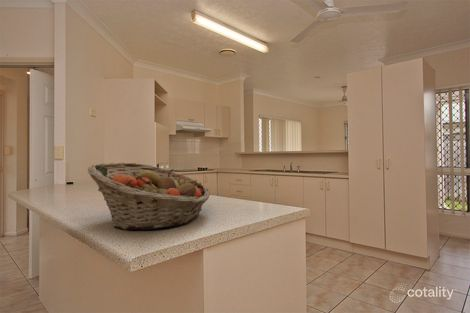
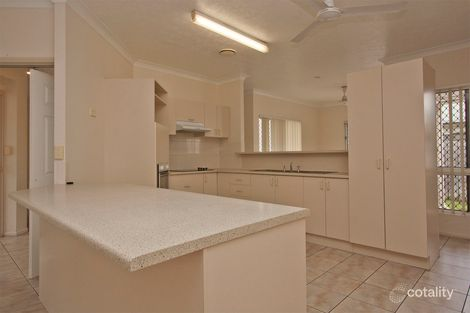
- fruit basket [87,162,211,231]
